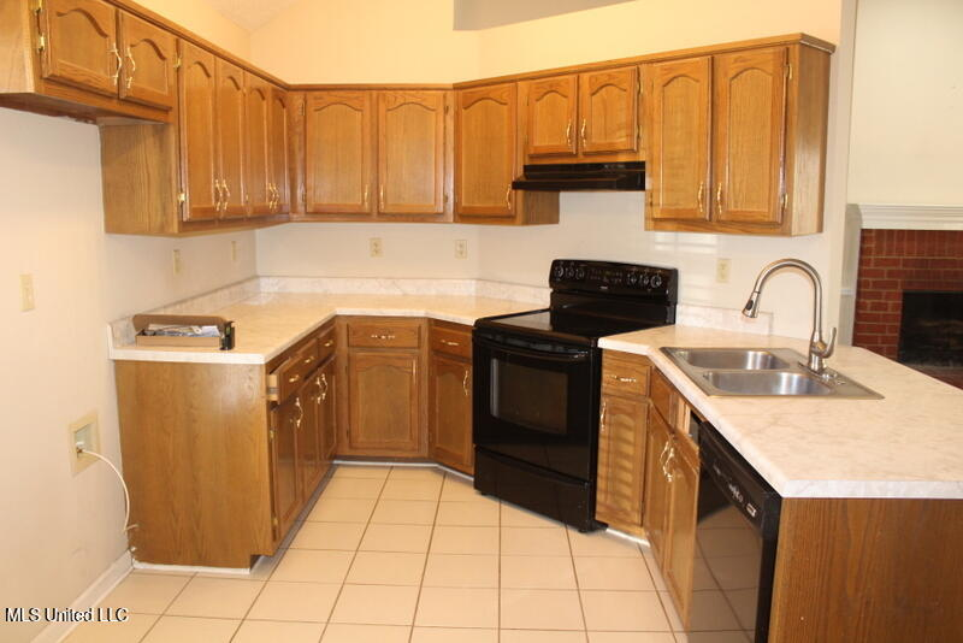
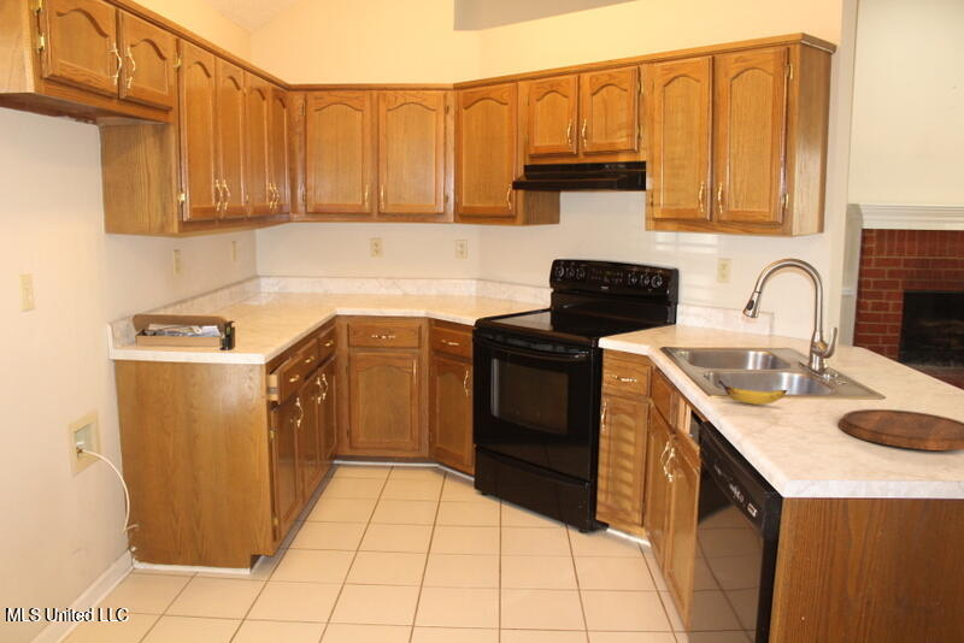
+ banana [717,379,788,406]
+ cutting board [837,408,964,452]
